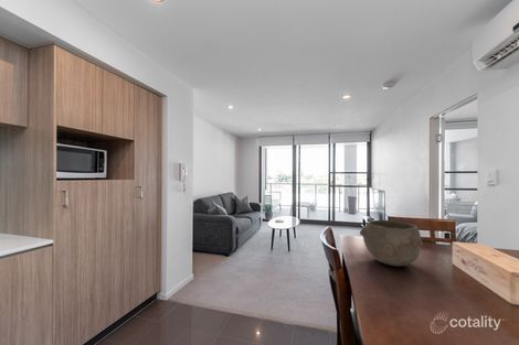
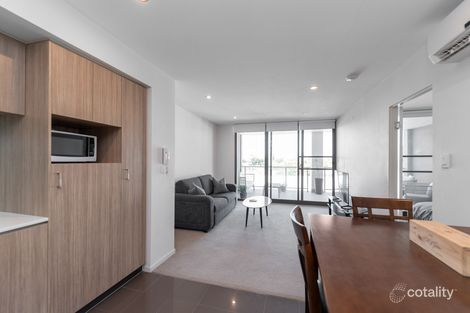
- bowl [359,219,424,268]
